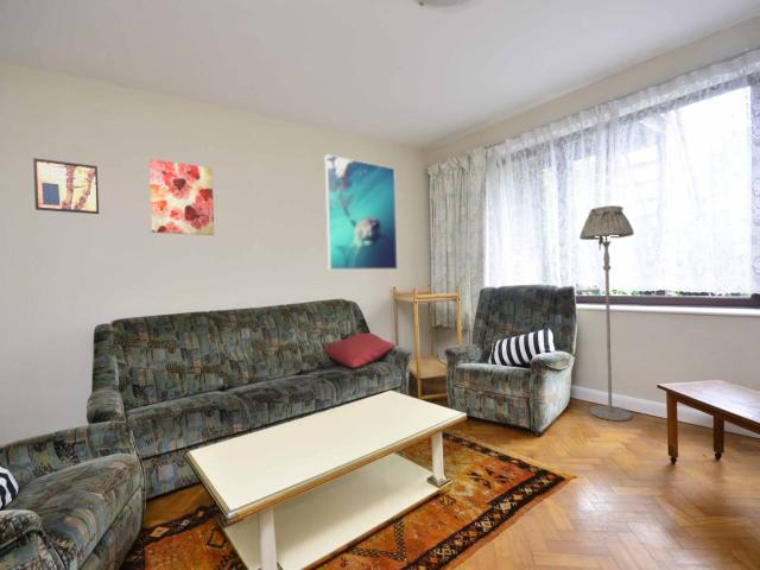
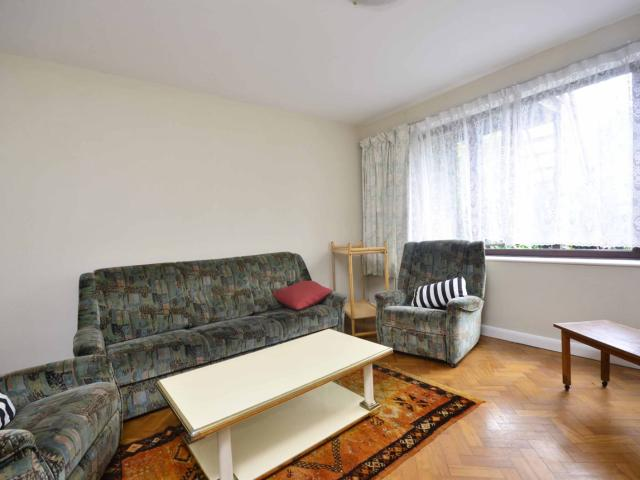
- wall art [32,157,100,215]
- wall art [148,158,215,236]
- floor lamp [578,204,635,422]
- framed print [324,153,399,271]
